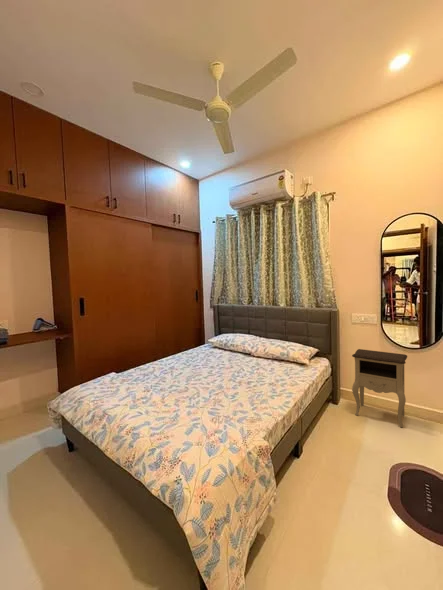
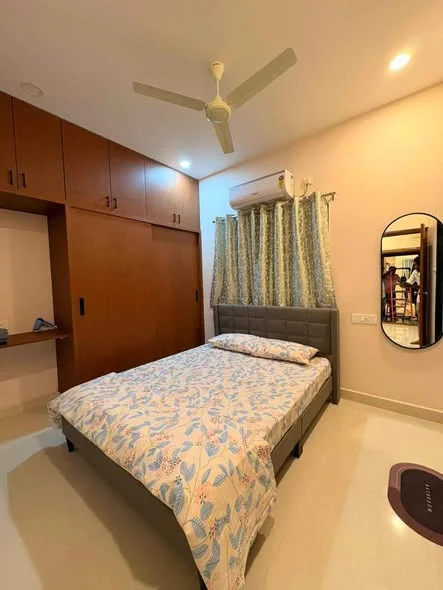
- nightstand [351,348,408,428]
